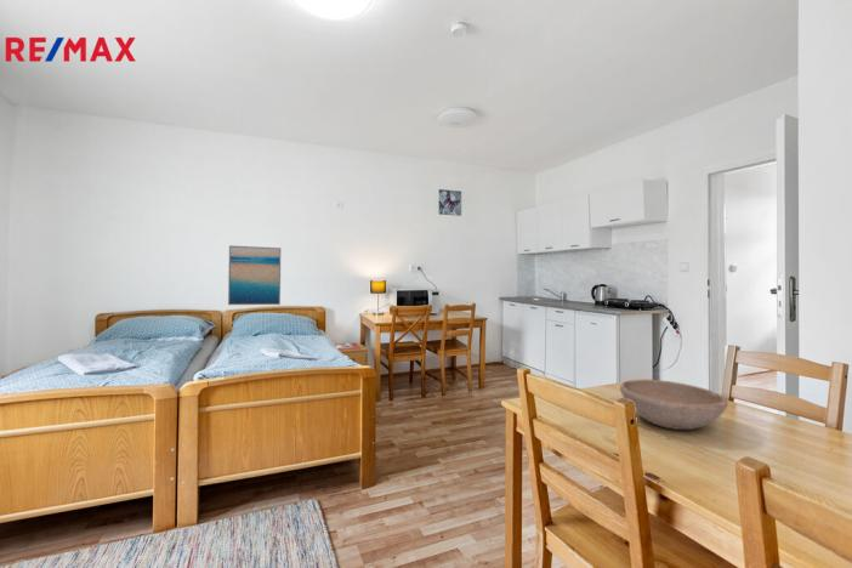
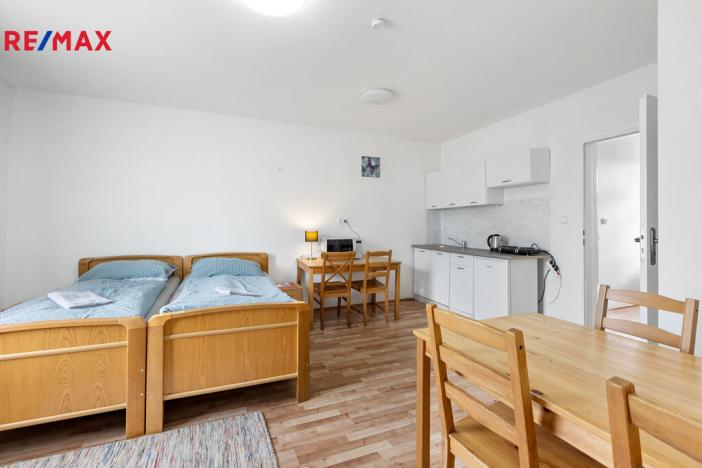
- wall art [227,244,282,306]
- bowl [619,379,729,431]
